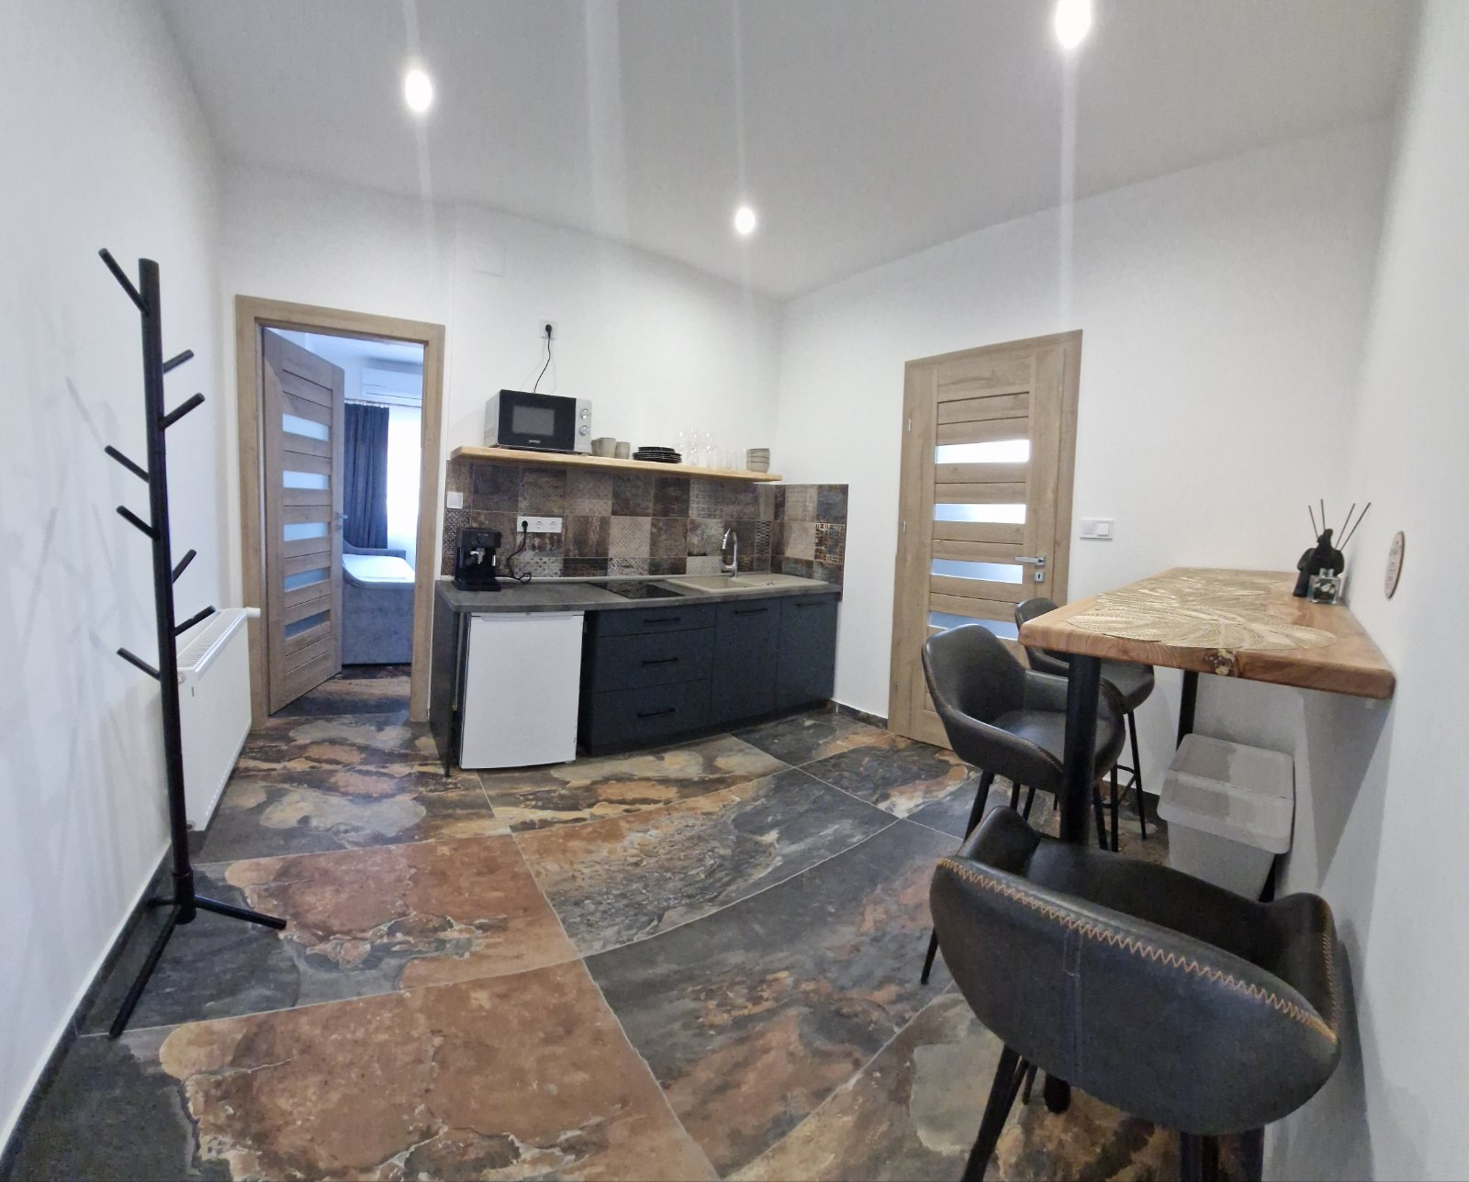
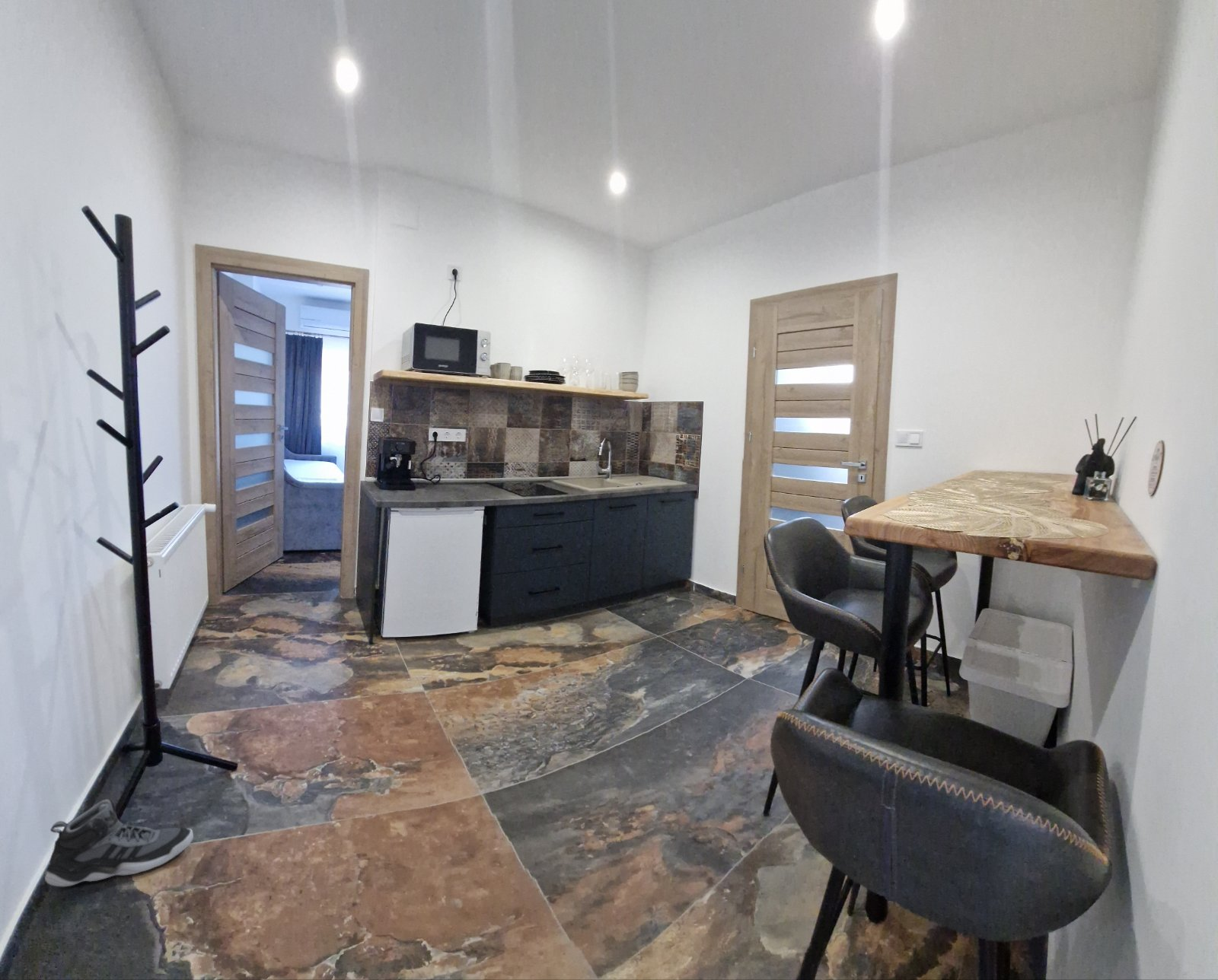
+ sneaker [44,798,194,887]
